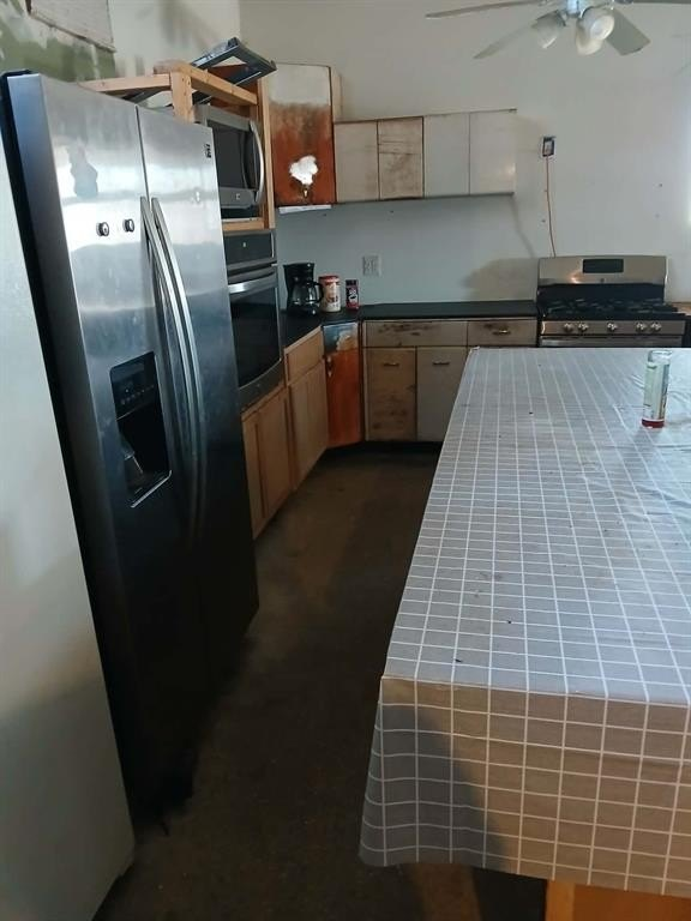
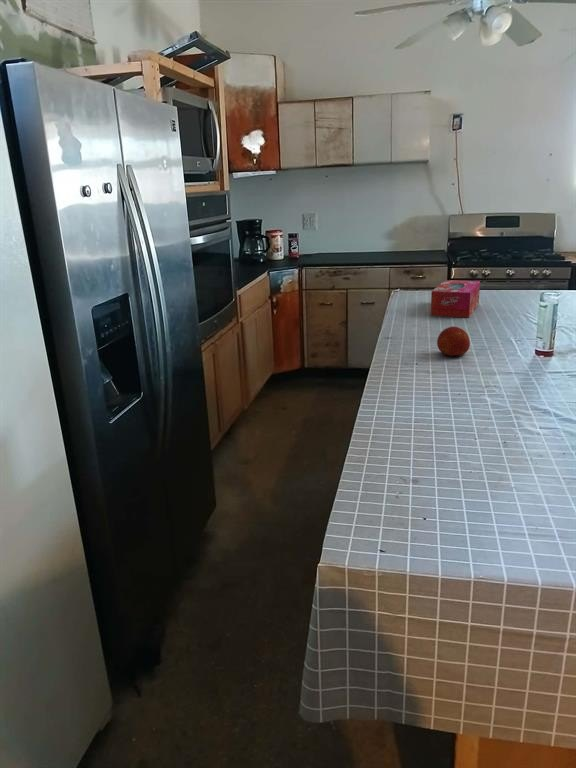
+ fruit [436,326,471,358]
+ tissue box [430,279,481,319]
